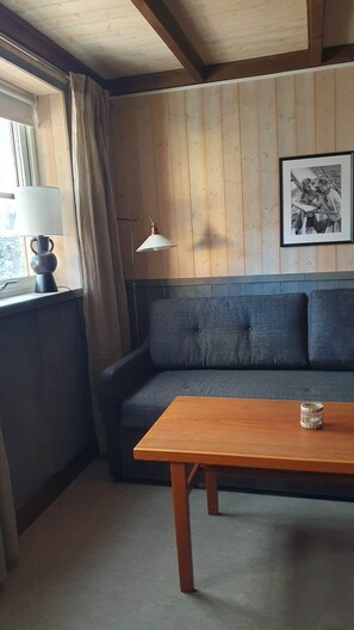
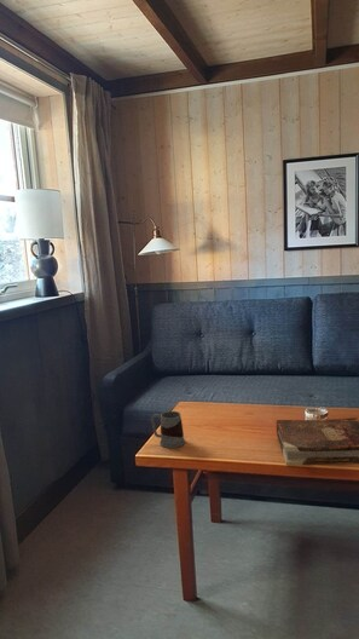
+ book [276,416,359,467]
+ mug [150,410,186,449]
